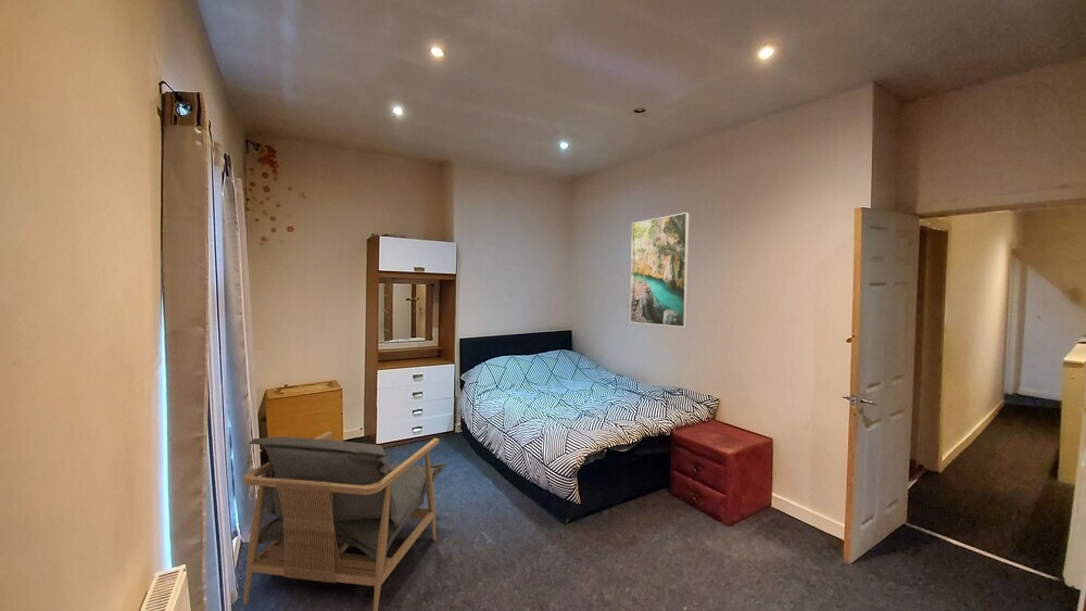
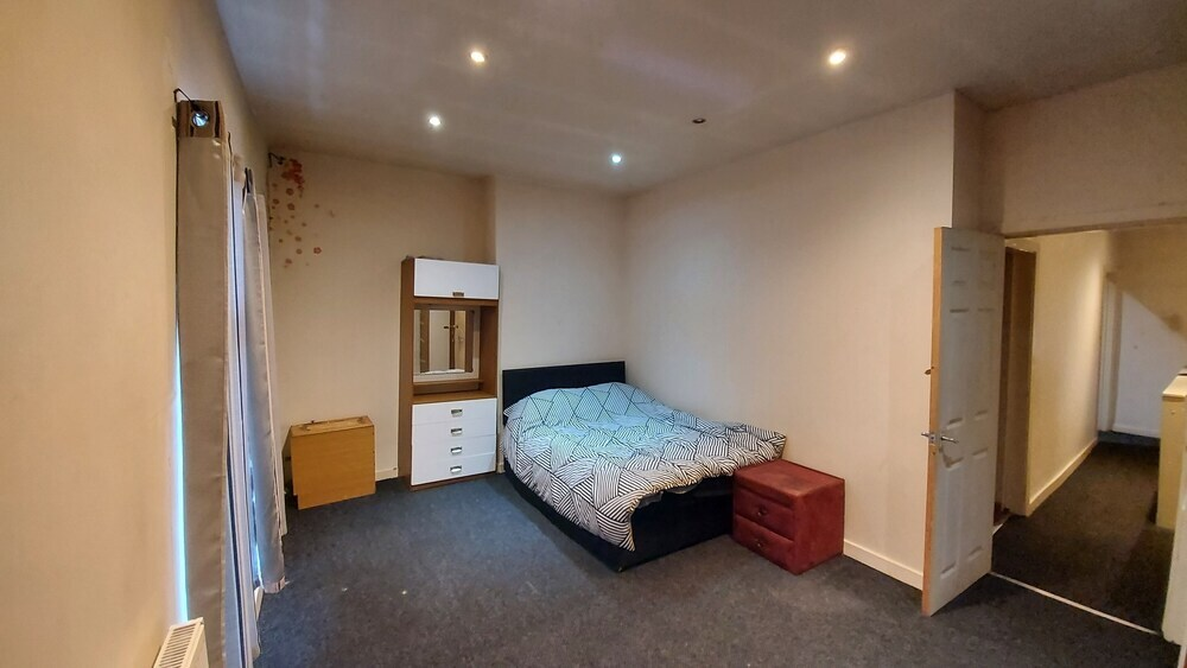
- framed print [629,212,691,328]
- armchair [242,431,450,611]
